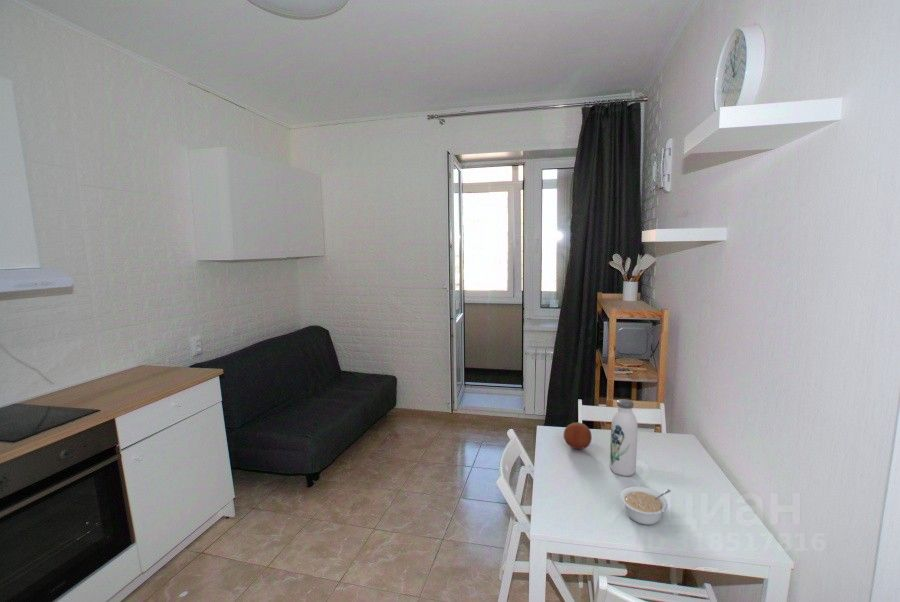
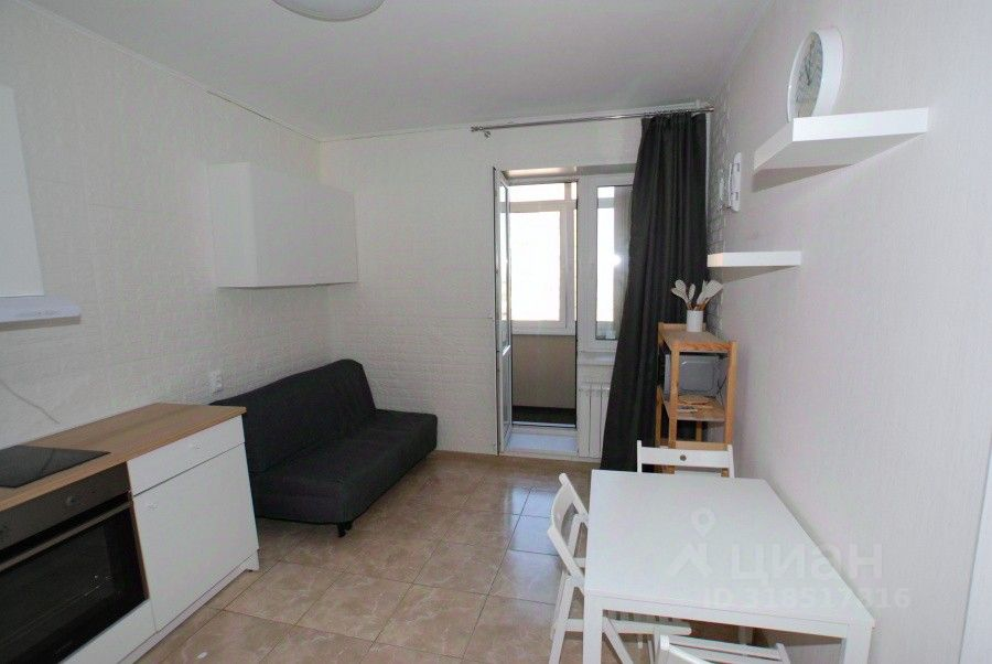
- water bottle [609,398,639,477]
- fruit [563,421,593,450]
- legume [619,486,672,526]
